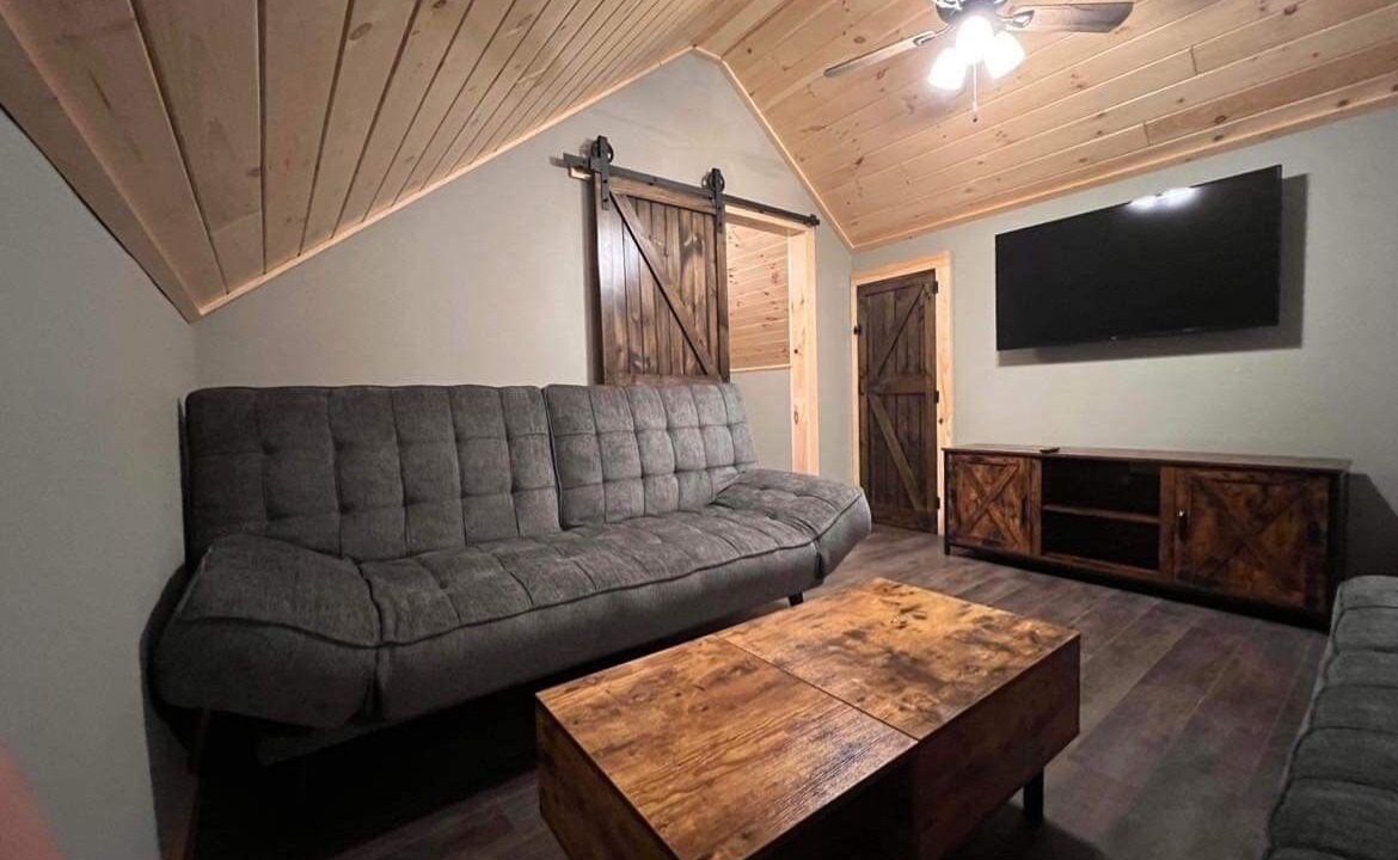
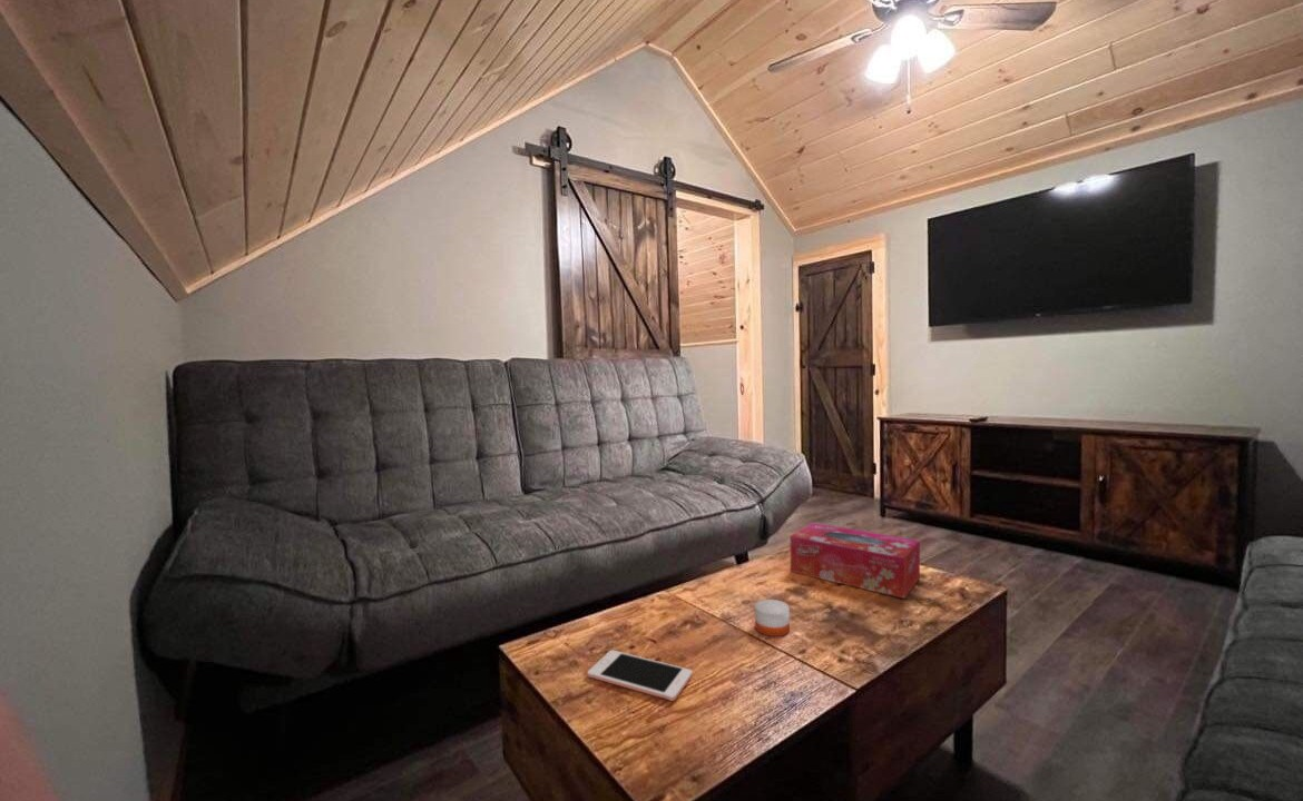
+ candle [754,593,791,637]
+ tissue box [788,522,921,600]
+ cell phone [586,649,694,702]
